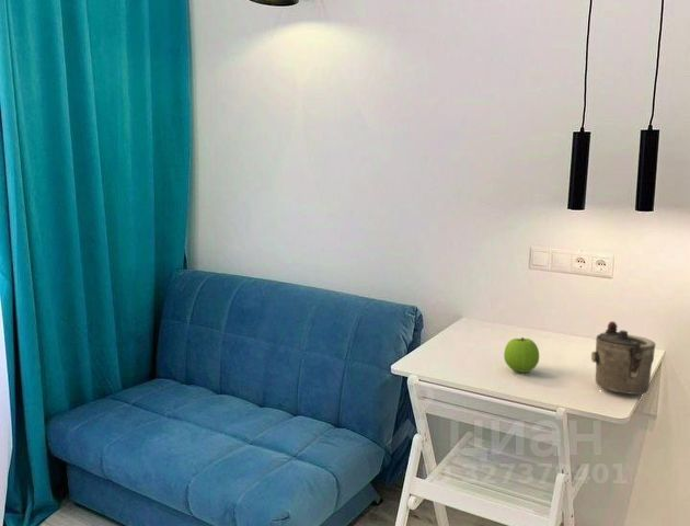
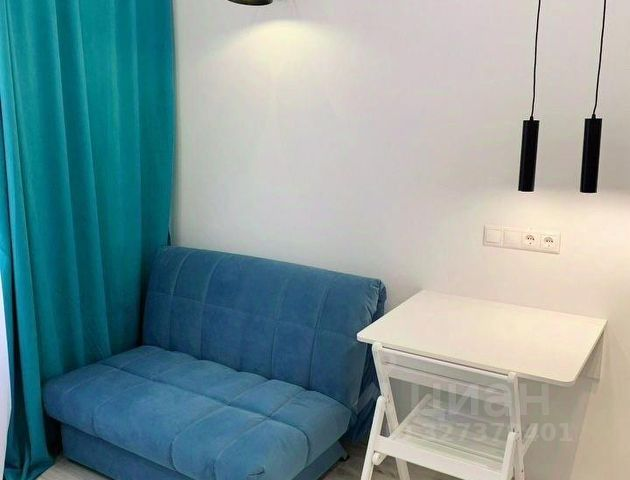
- apple [503,336,540,374]
- teapot [590,320,656,396]
